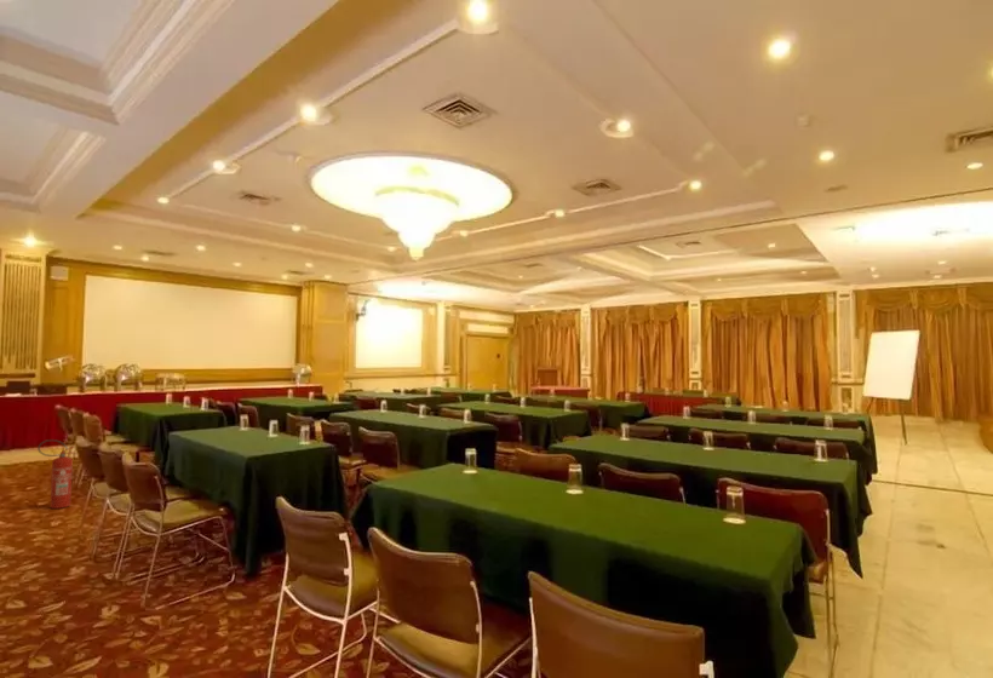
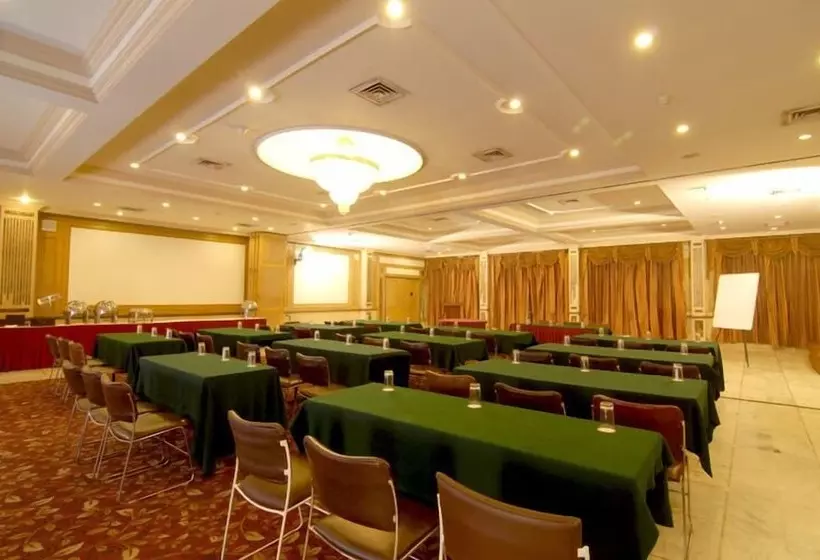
- fire extinguisher [36,438,78,510]
